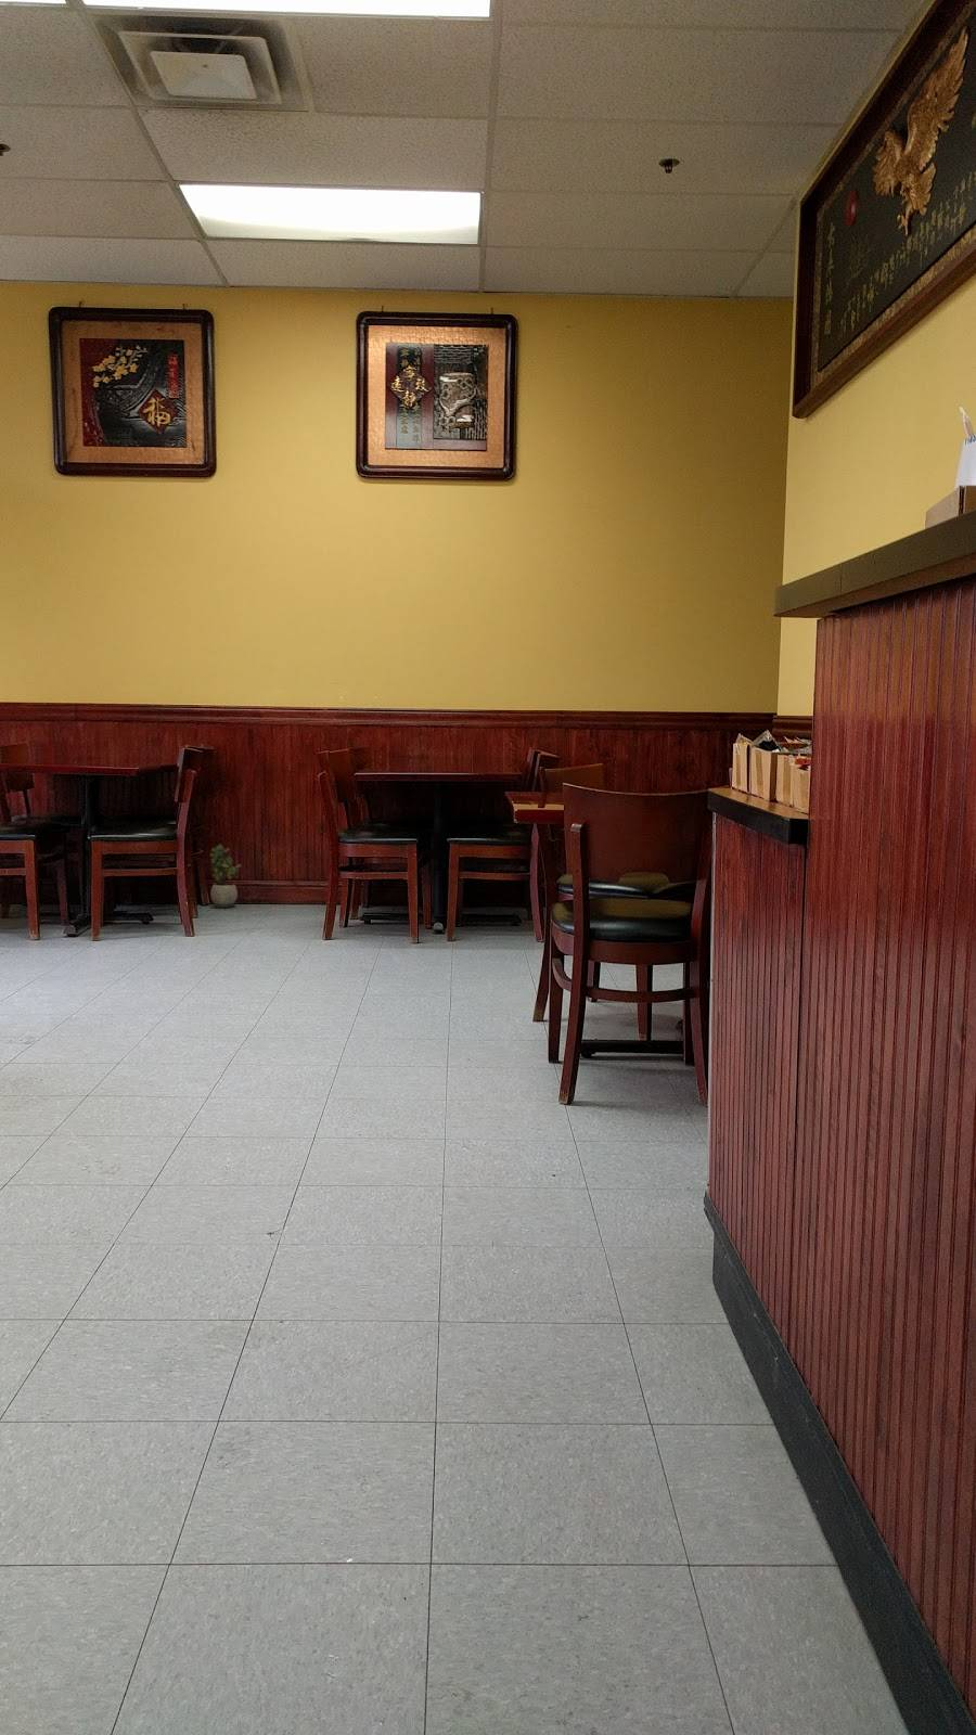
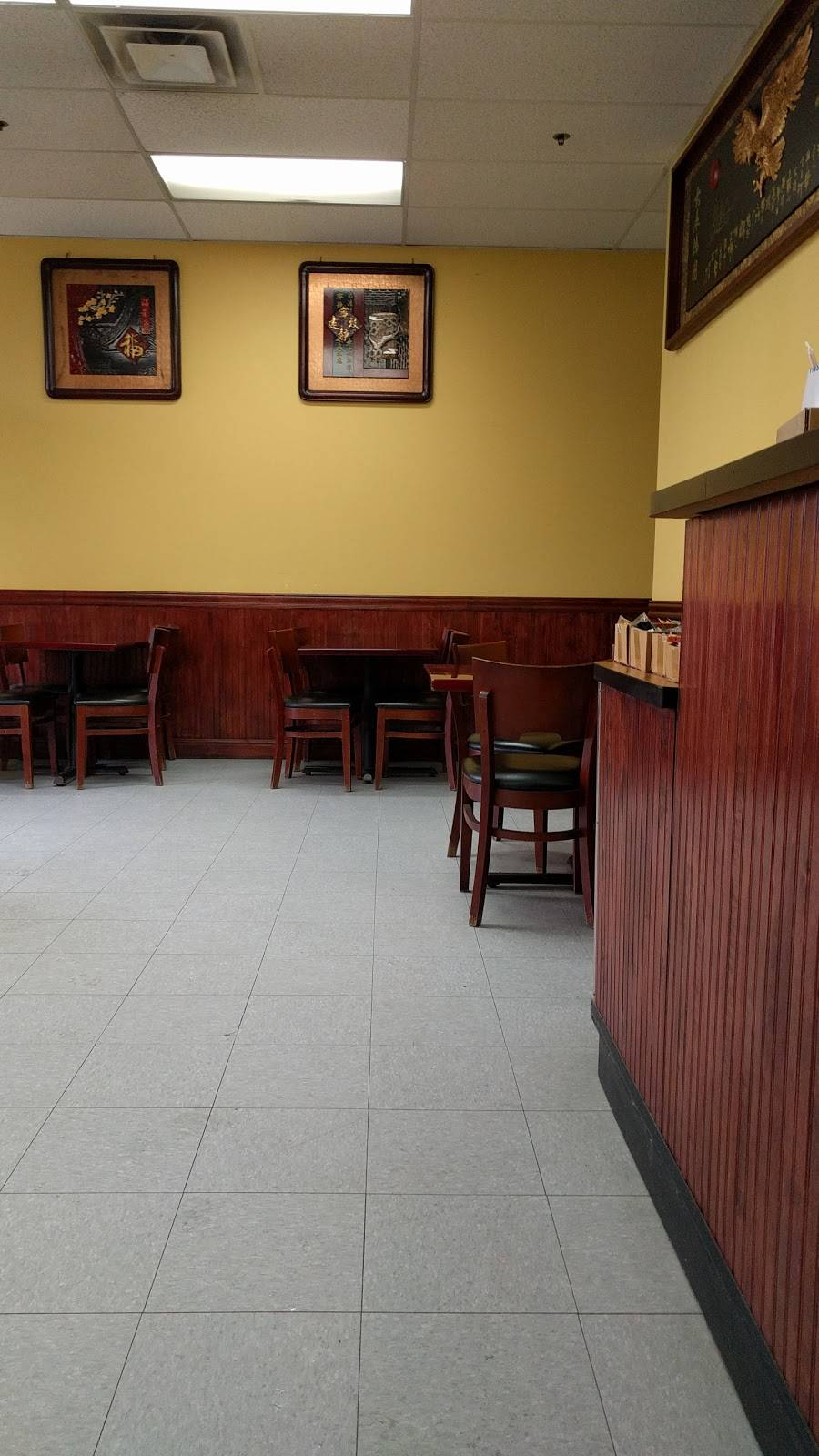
- potted plant [210,844,242,909]
